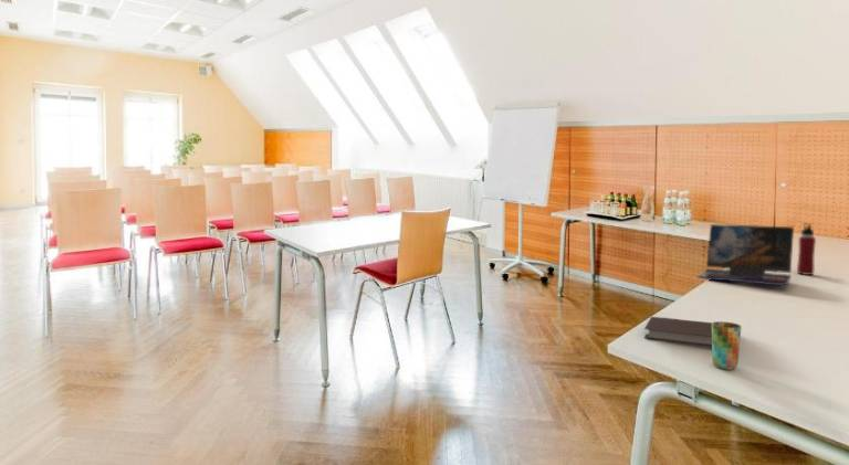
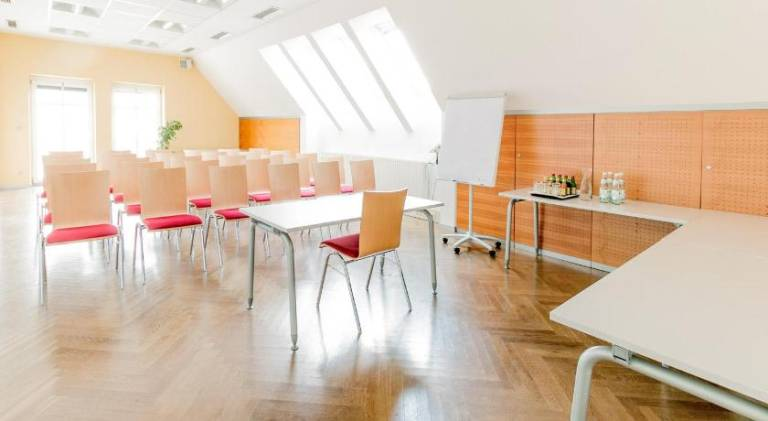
- water bottle [796,222,817,276]
- laptop [695,223,795,286]
- cup [711,320,743,371]
- notebook [643,316,712,347]
